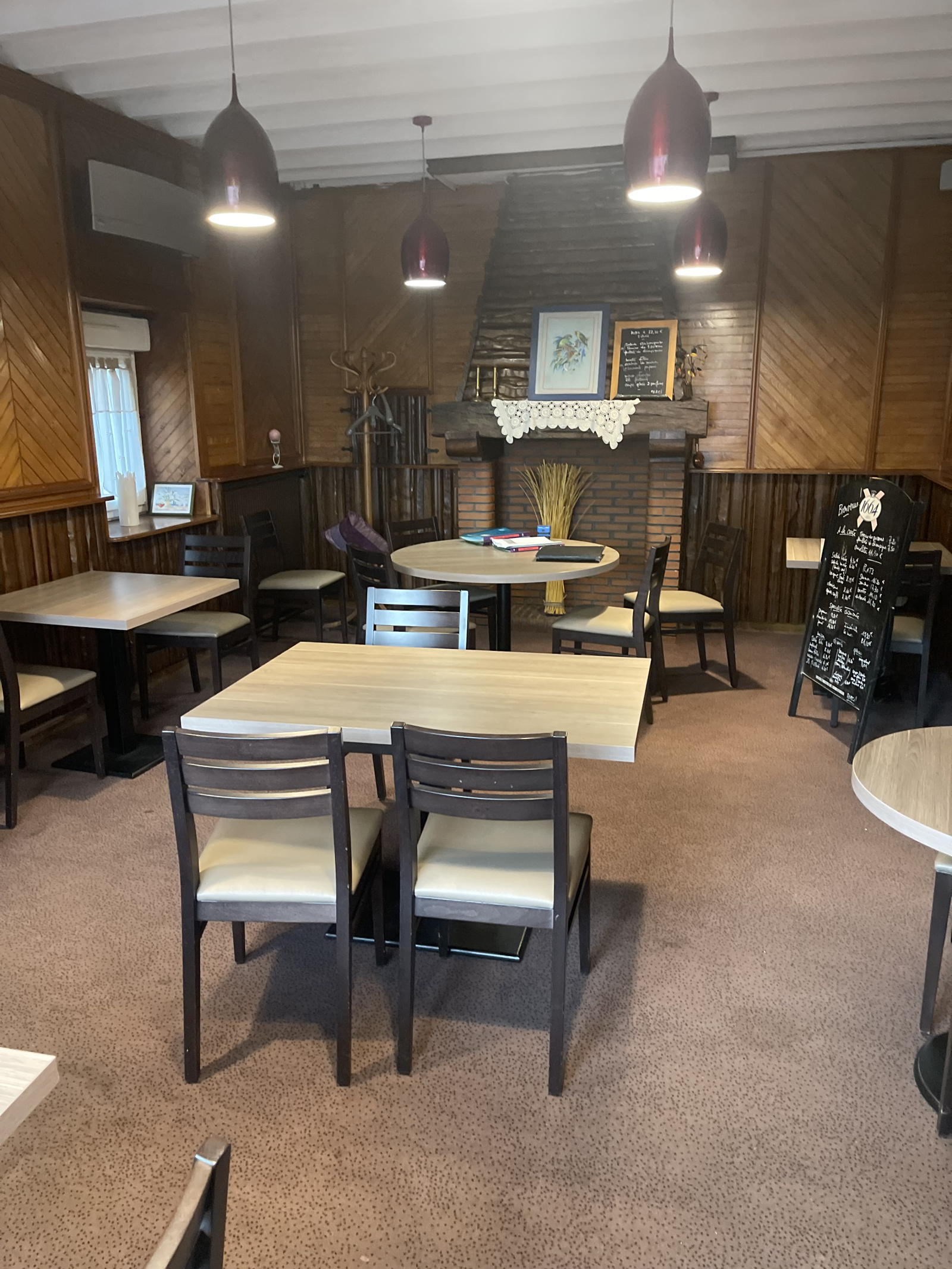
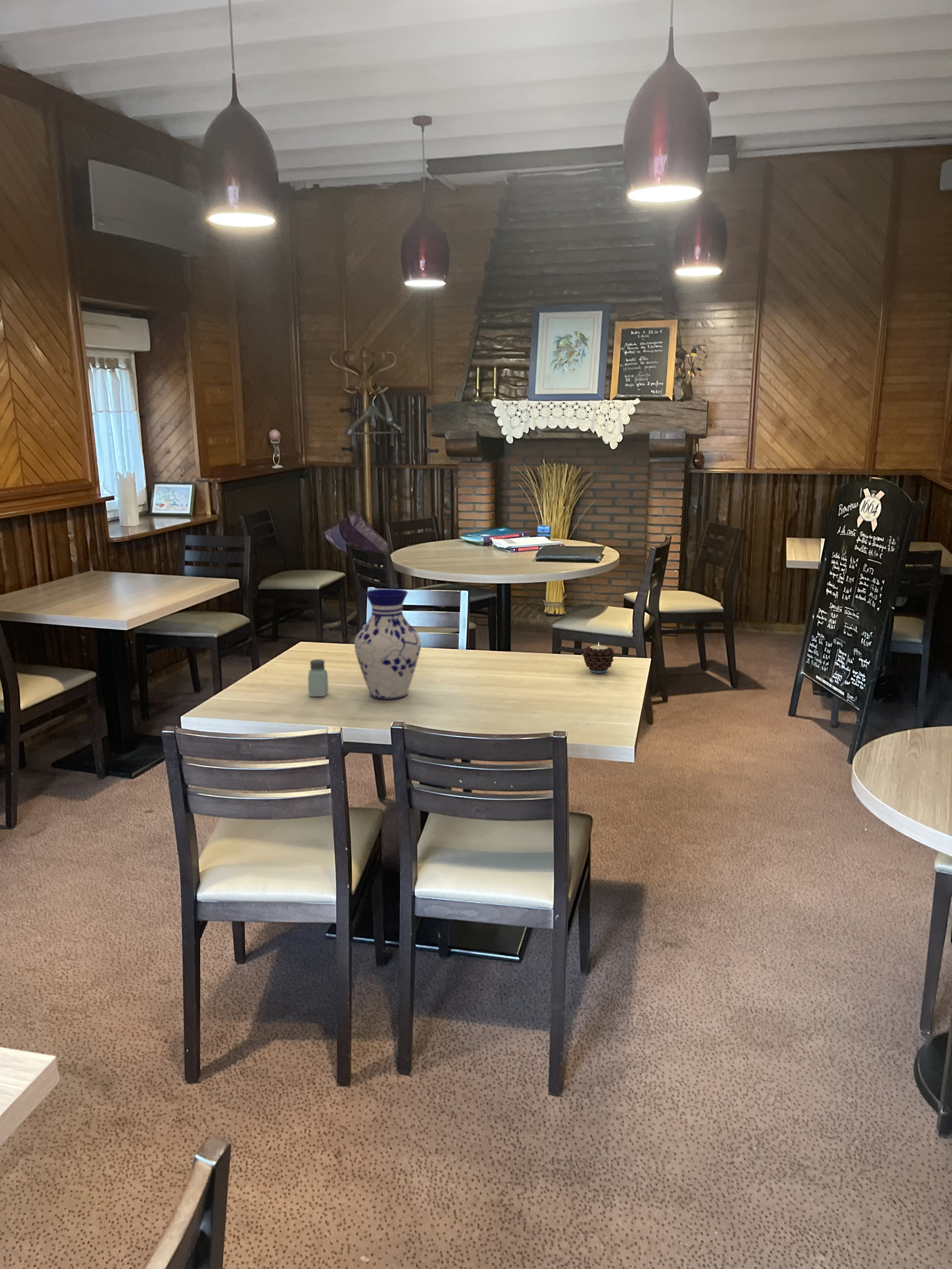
+ candle [583,642,615,673]
+ saltshaker [308,659,329,697]
+ vase [354,588,421,700]
